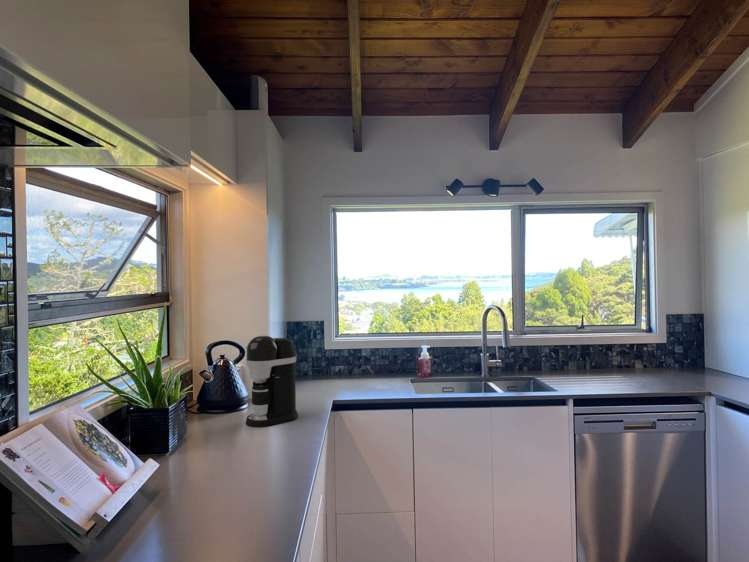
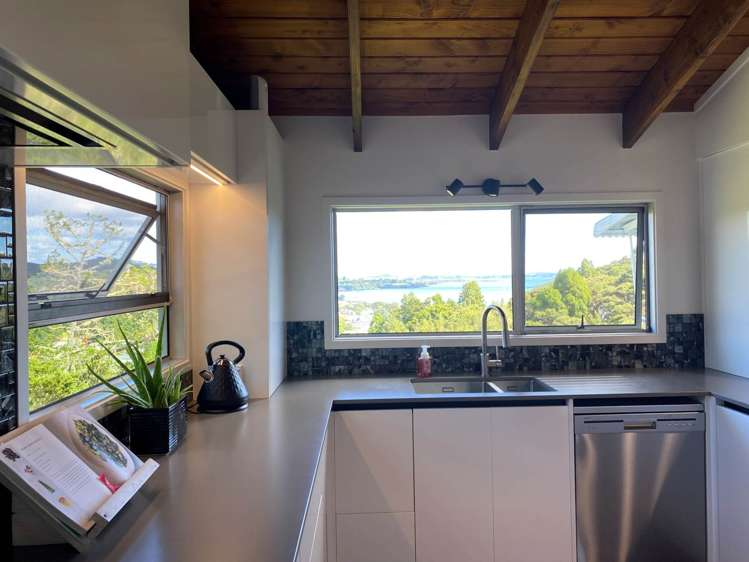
- coffee maker [245,335,299,428]
